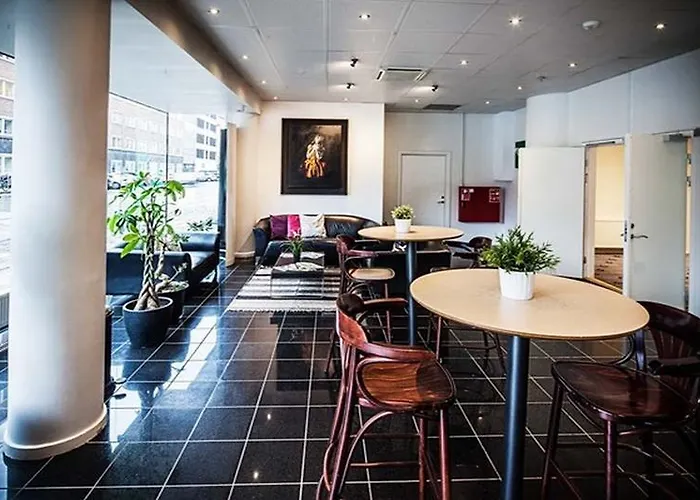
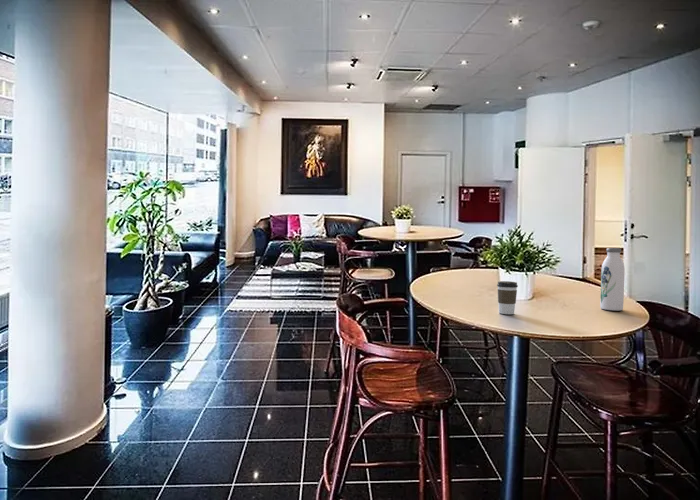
+ water bottle [599,247,626,311]
+ coffee cup [496,280,519,315]
